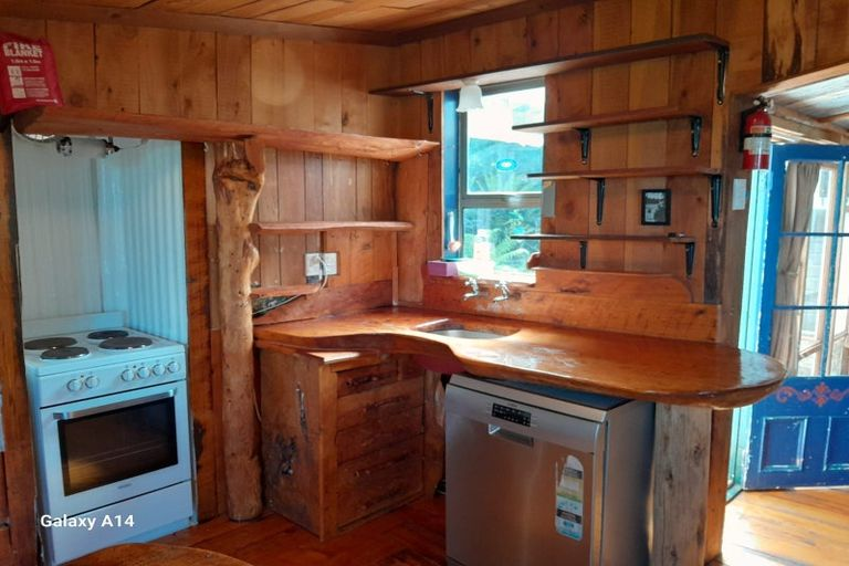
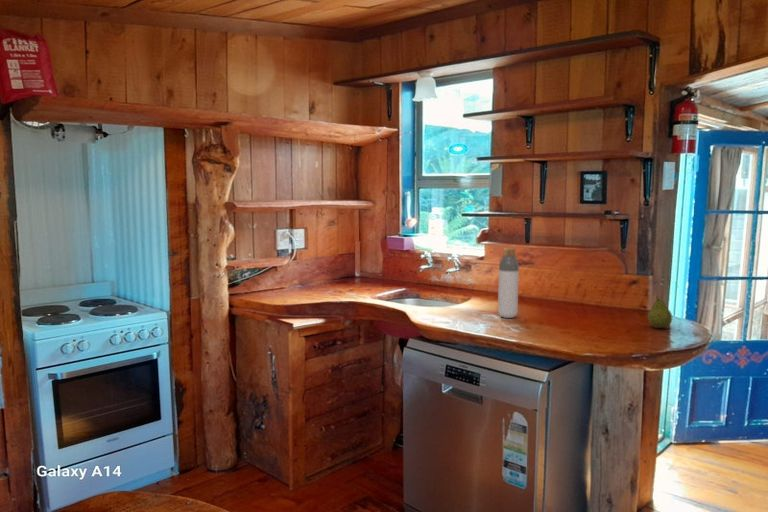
+ fruit [647,295,673,329]
+ bottle [497,247,520,319]
